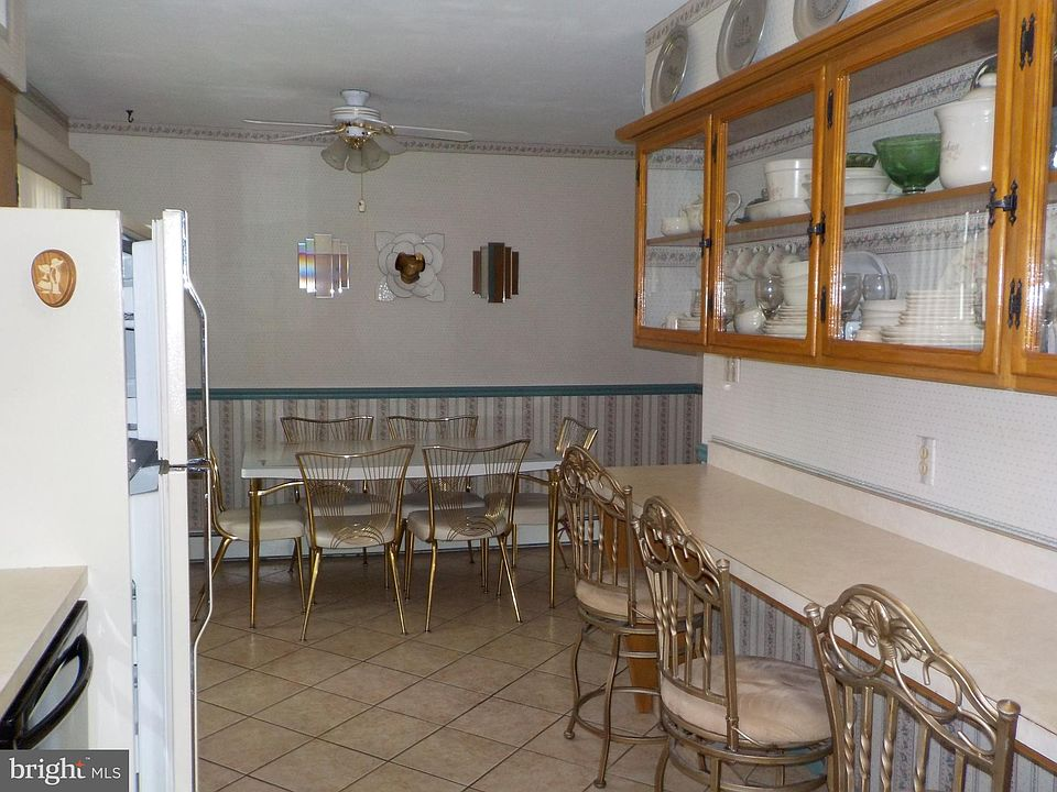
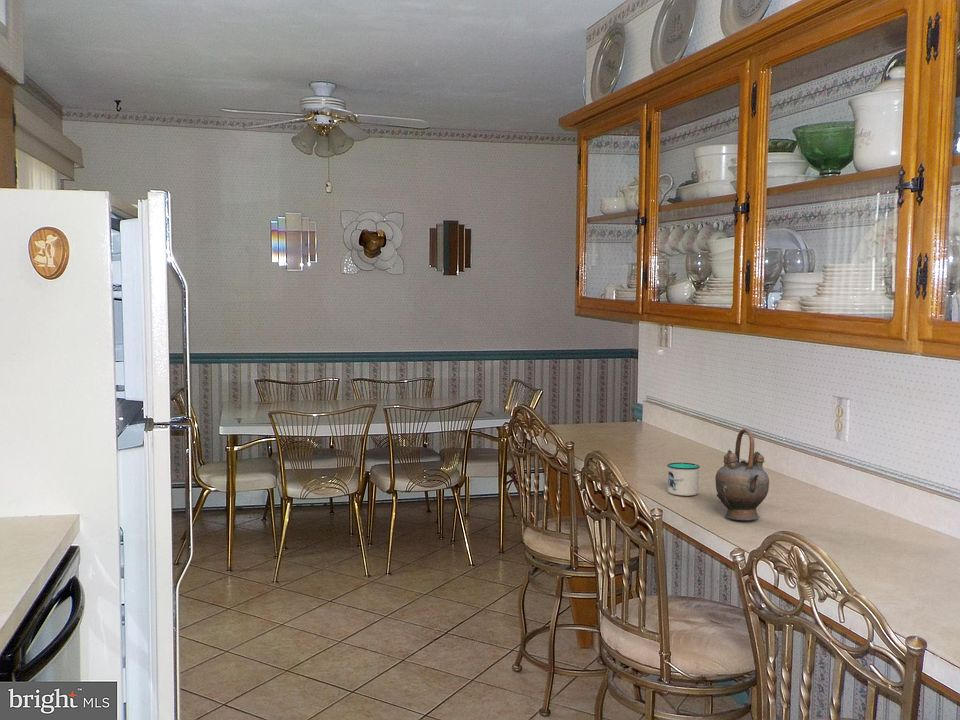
+ teapot [714,427,770,521]
+ mug [666,462,701,497]
